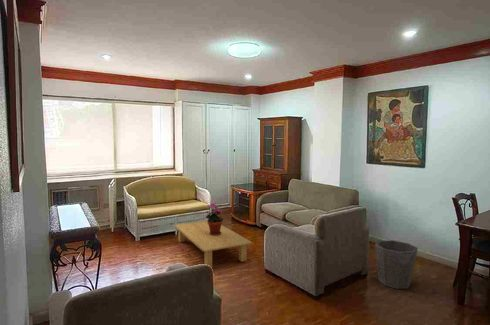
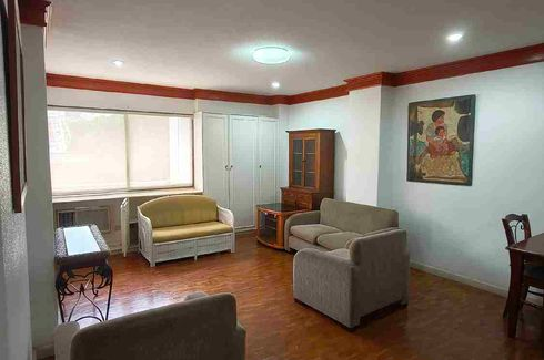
- coffee table [173,220,253,268]
- potted plant [205,203,224,236]
- waste bin [374,239,419,290]
